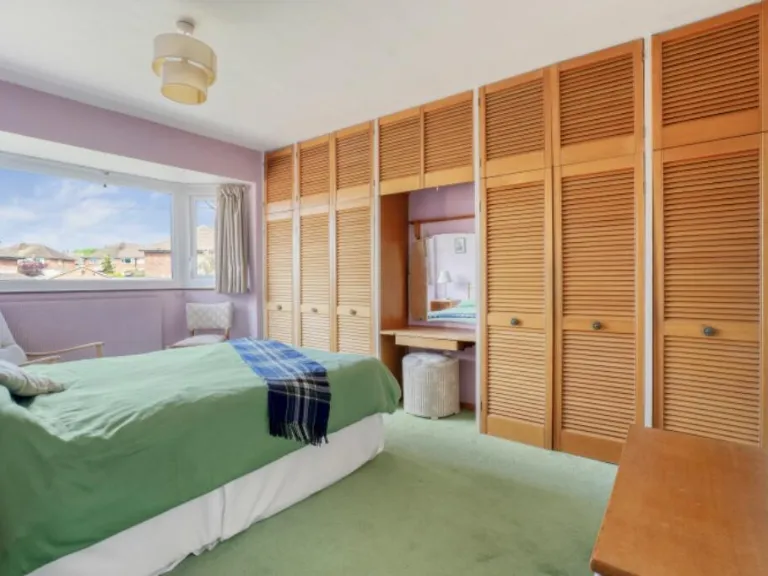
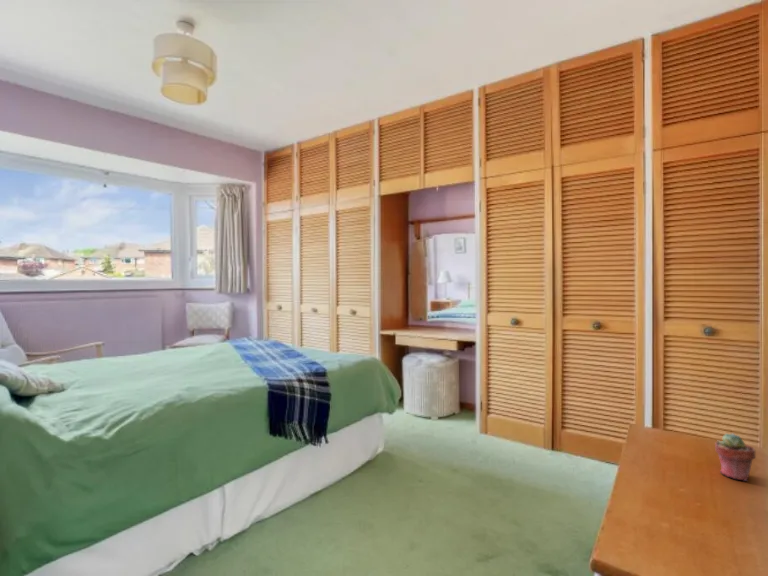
+ potted succulent [714,432,757,482]
